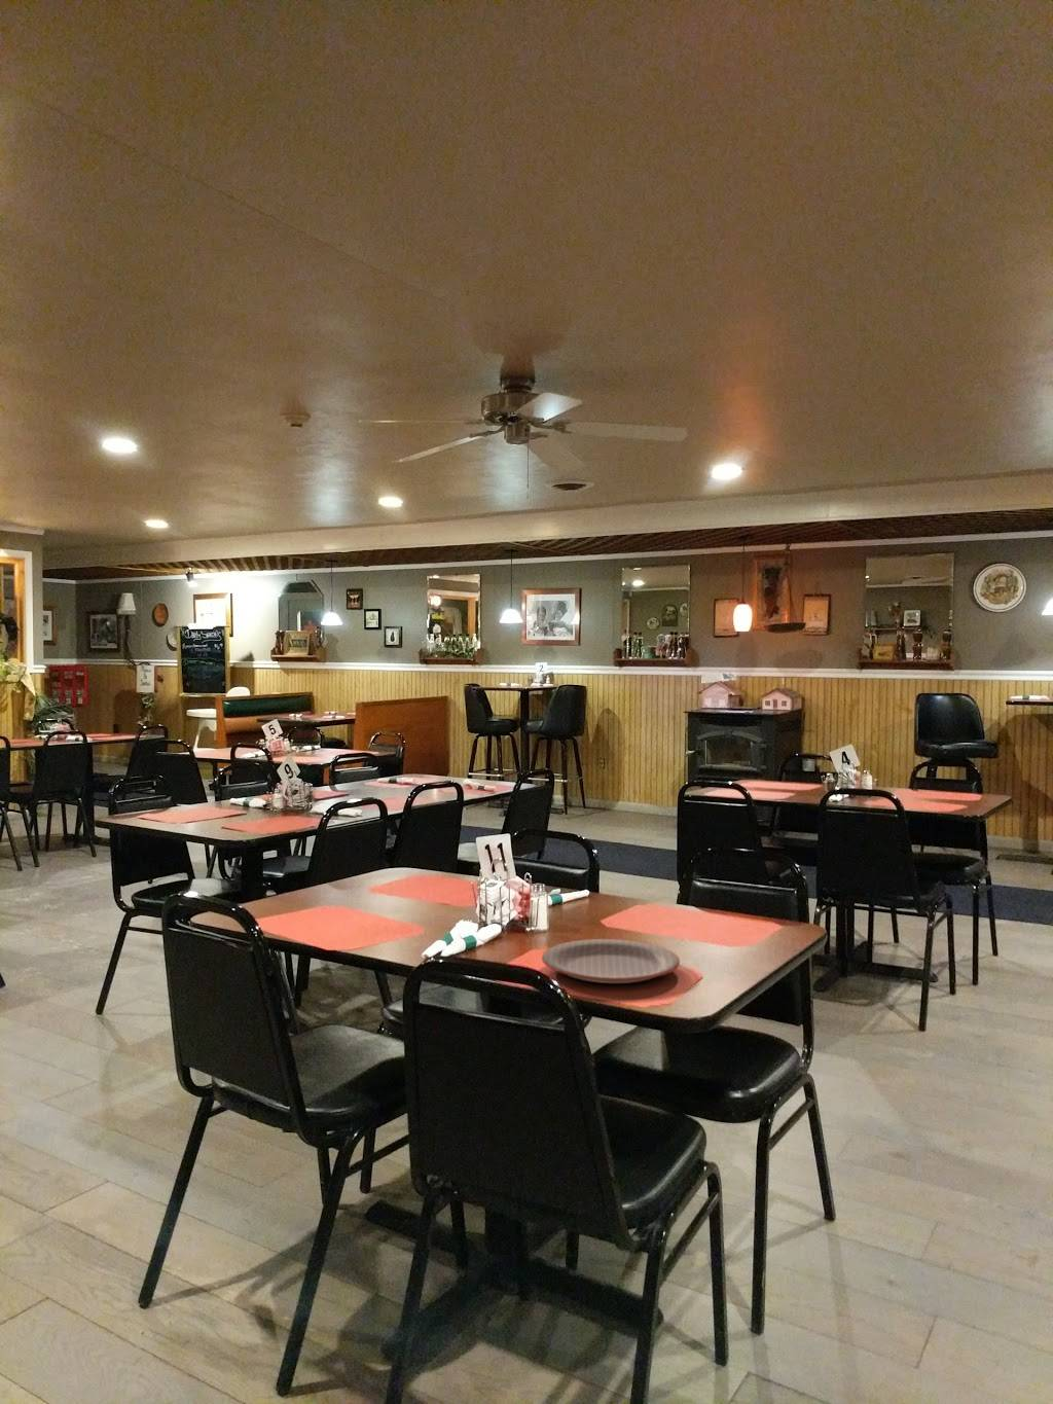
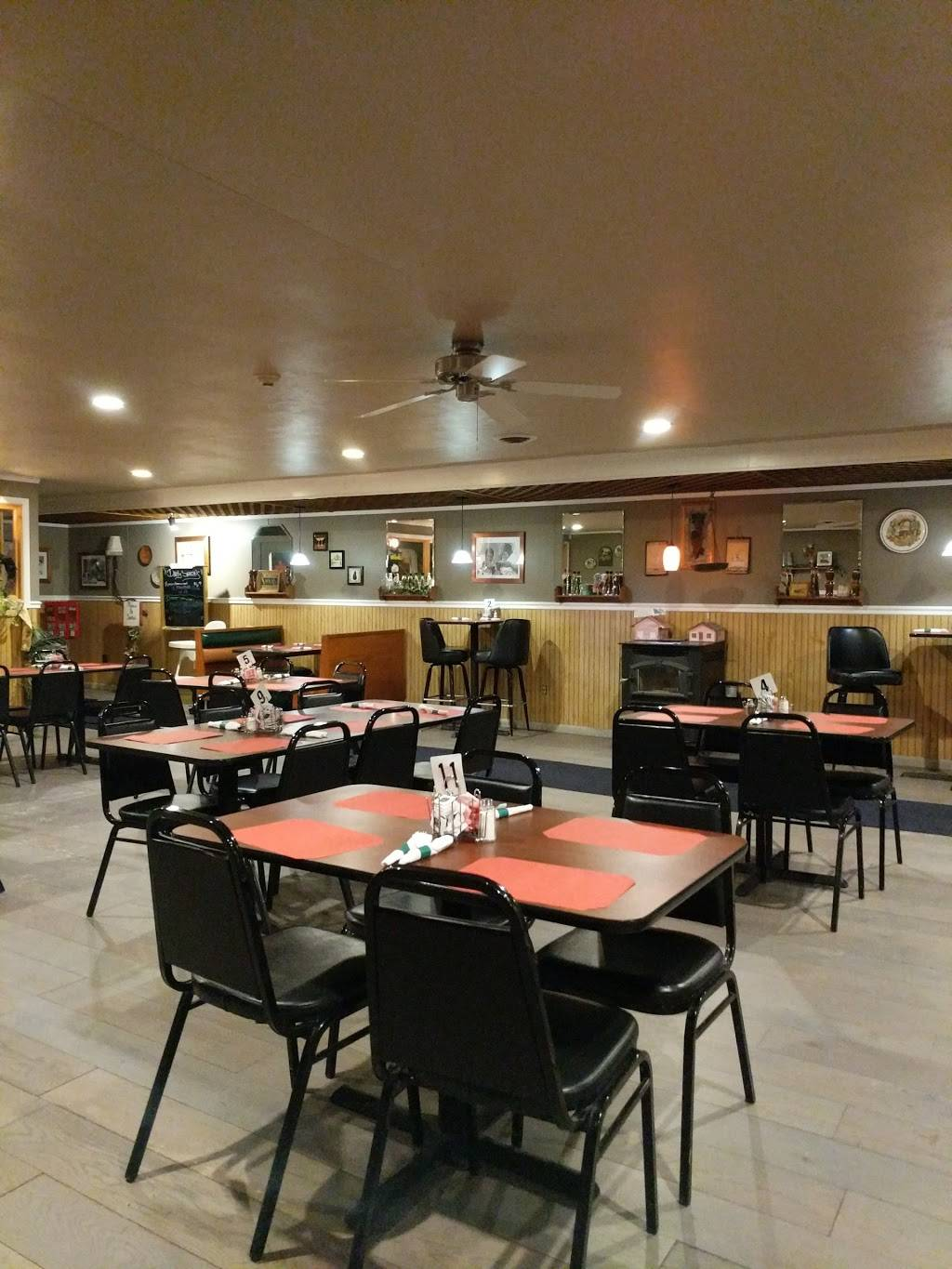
- plate [541,938,680,985]
